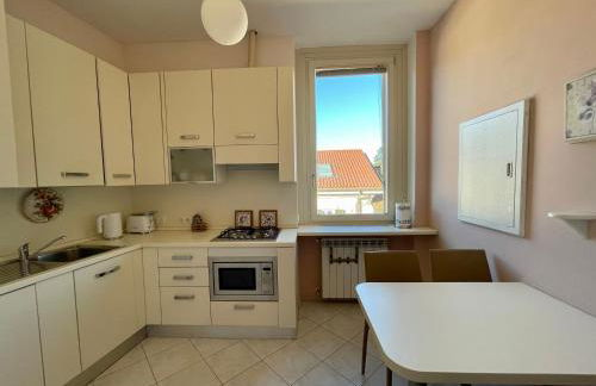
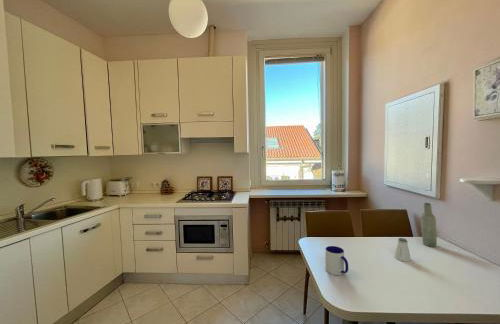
+ mug [325,245,349,276]
+ saltshaker [393,237,412,262]
+ bottle [420,202,438,248]
